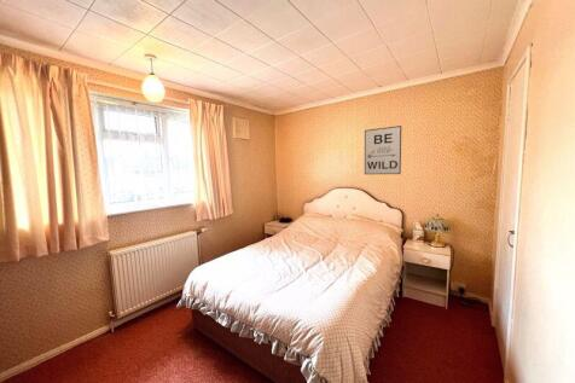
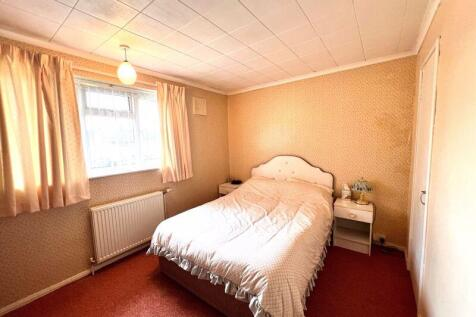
- wall art [364,124,402,175]
